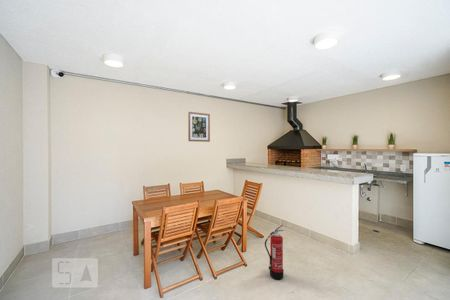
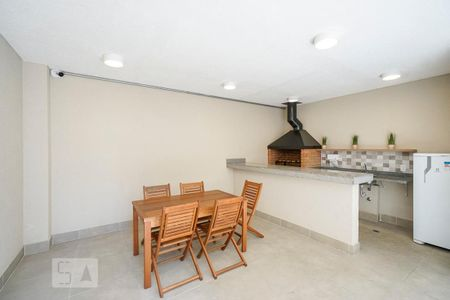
- fire extinguisher [264,224,285,281]
- wall art [187,111,211,143]
